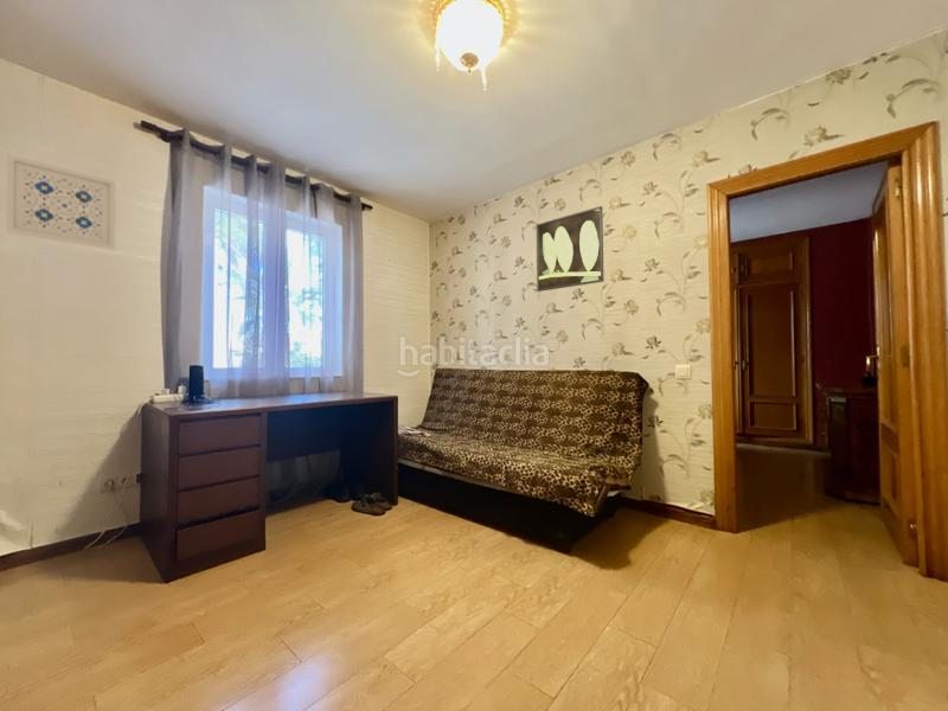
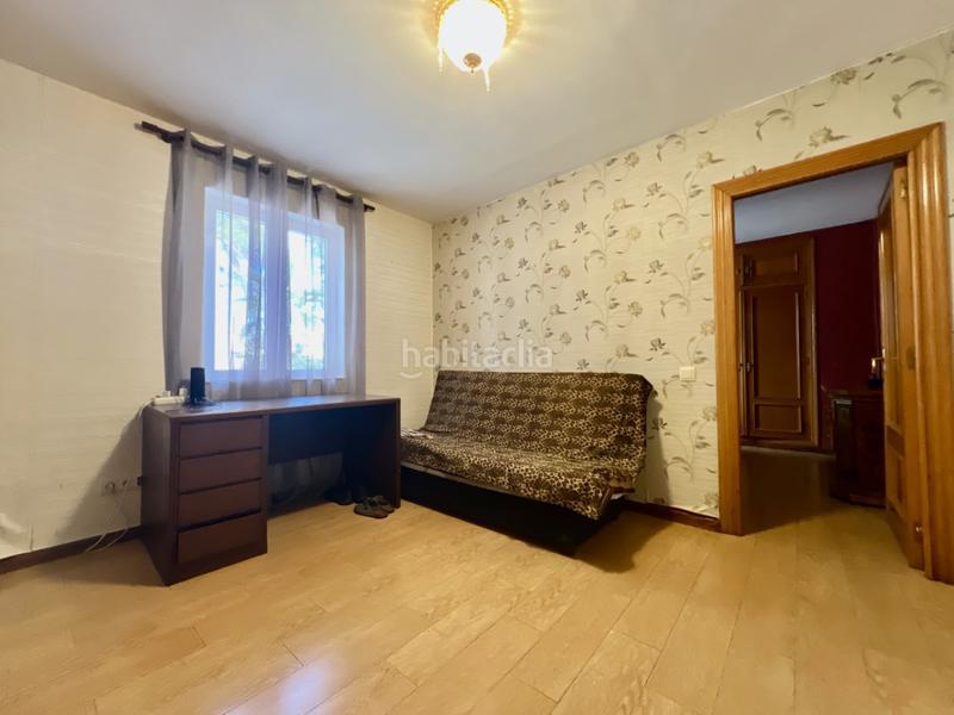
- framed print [536,205,604,293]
- wall art [5,153,116,251]
